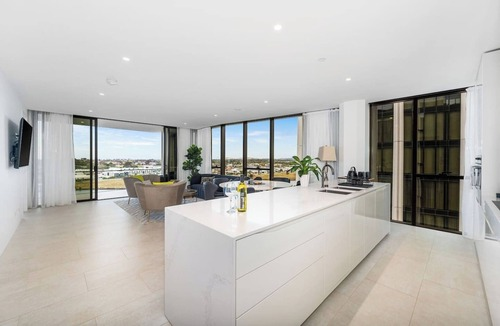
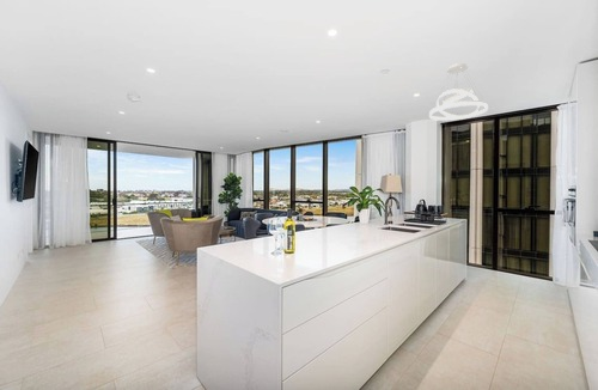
+ pendant light [428,62,489,122]
